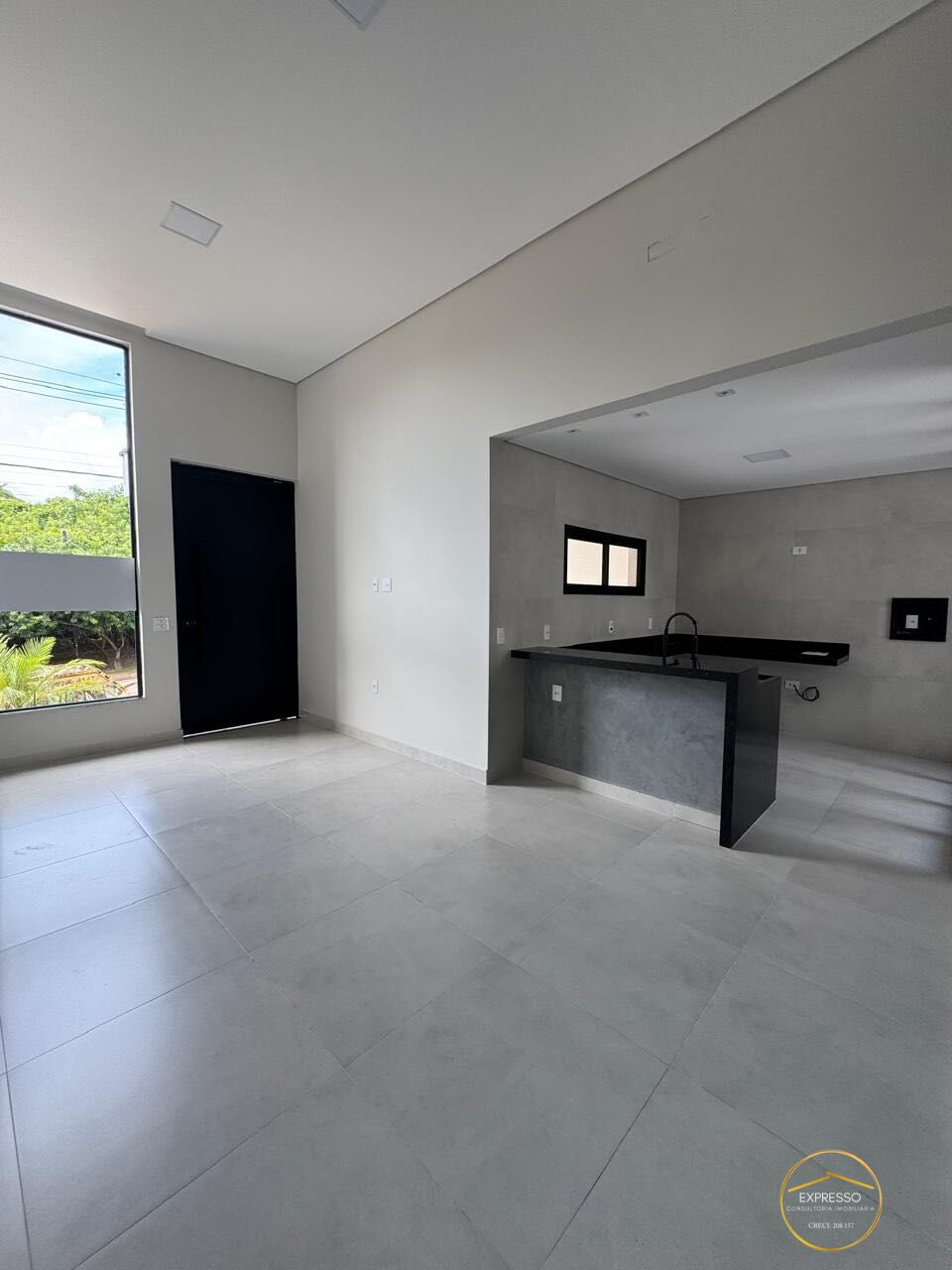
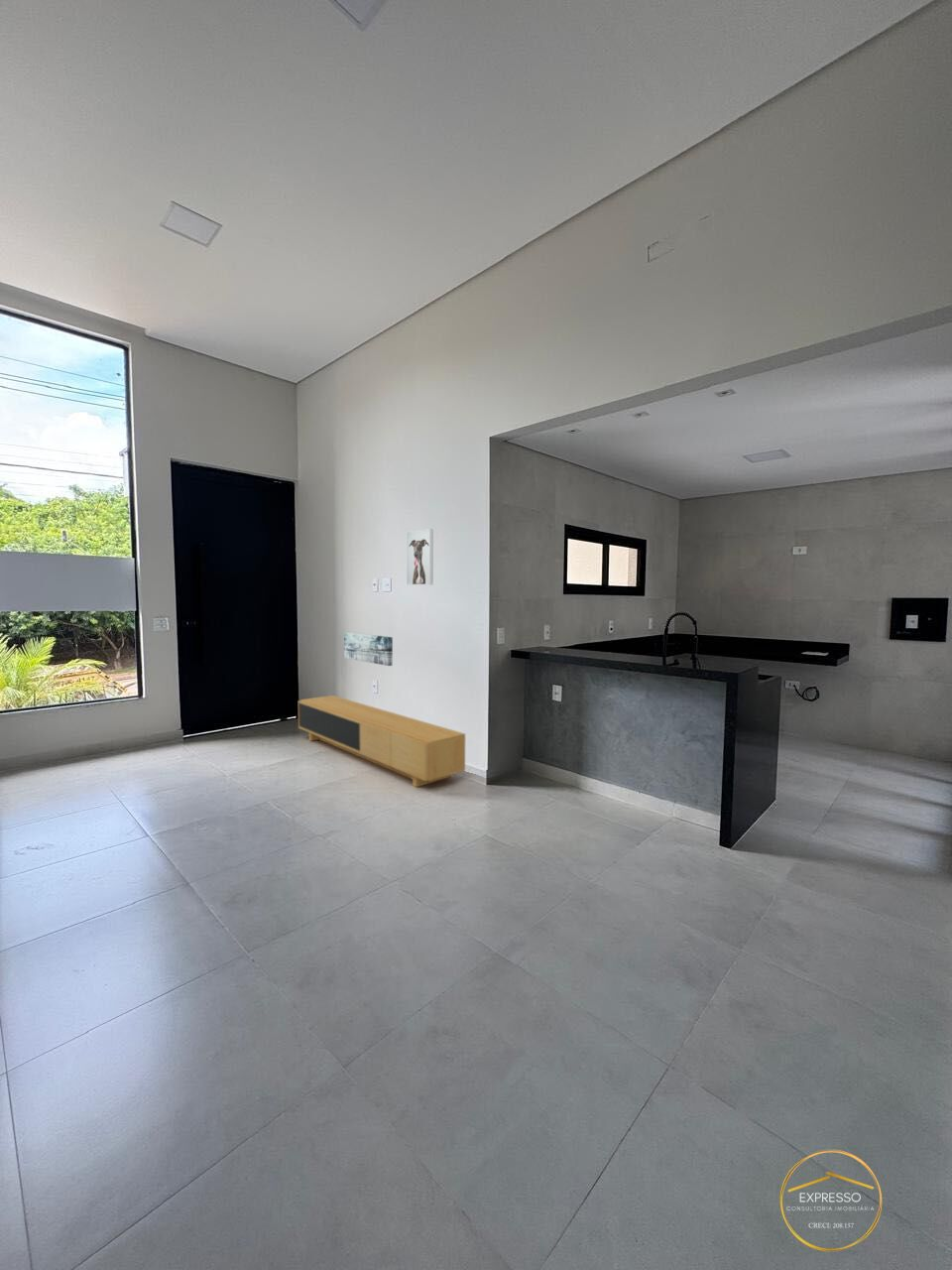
+ wall art [343,631,394,667]
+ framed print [406,528,434,585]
+ media console [297,695,466,788]
